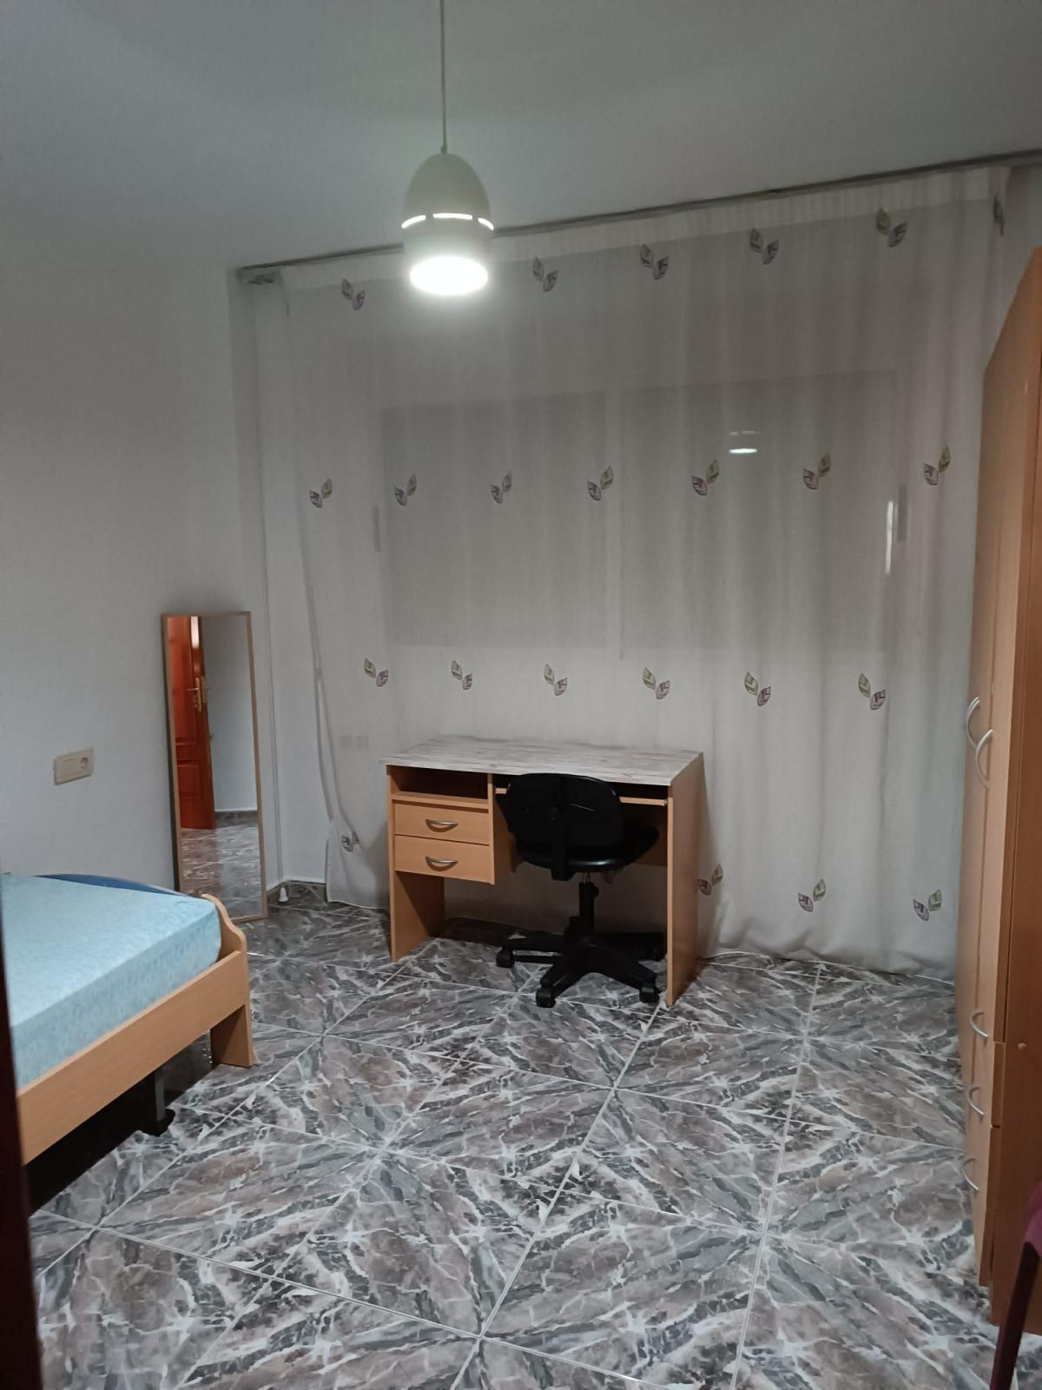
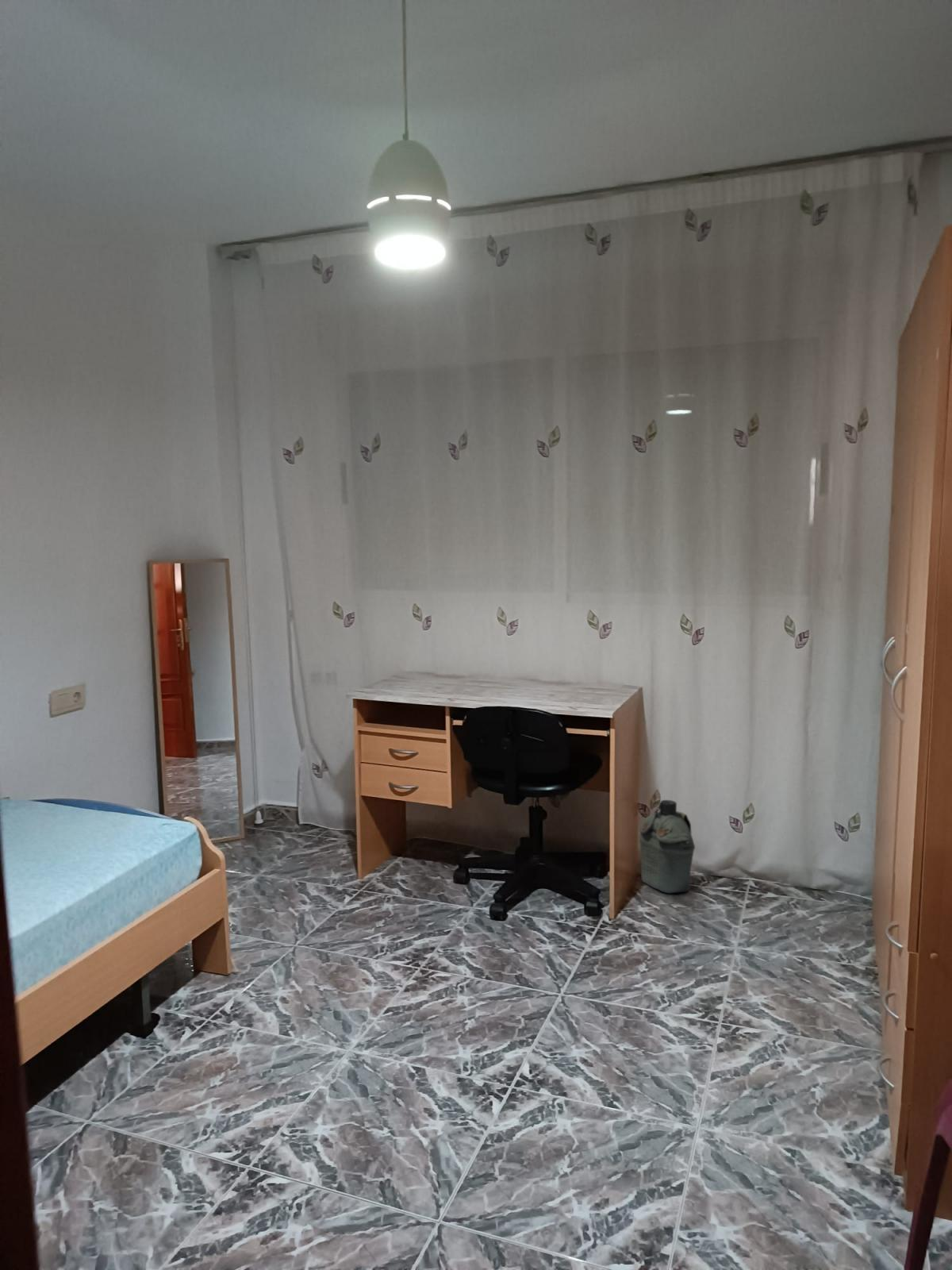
+ military canteen [639,799,696,895]
